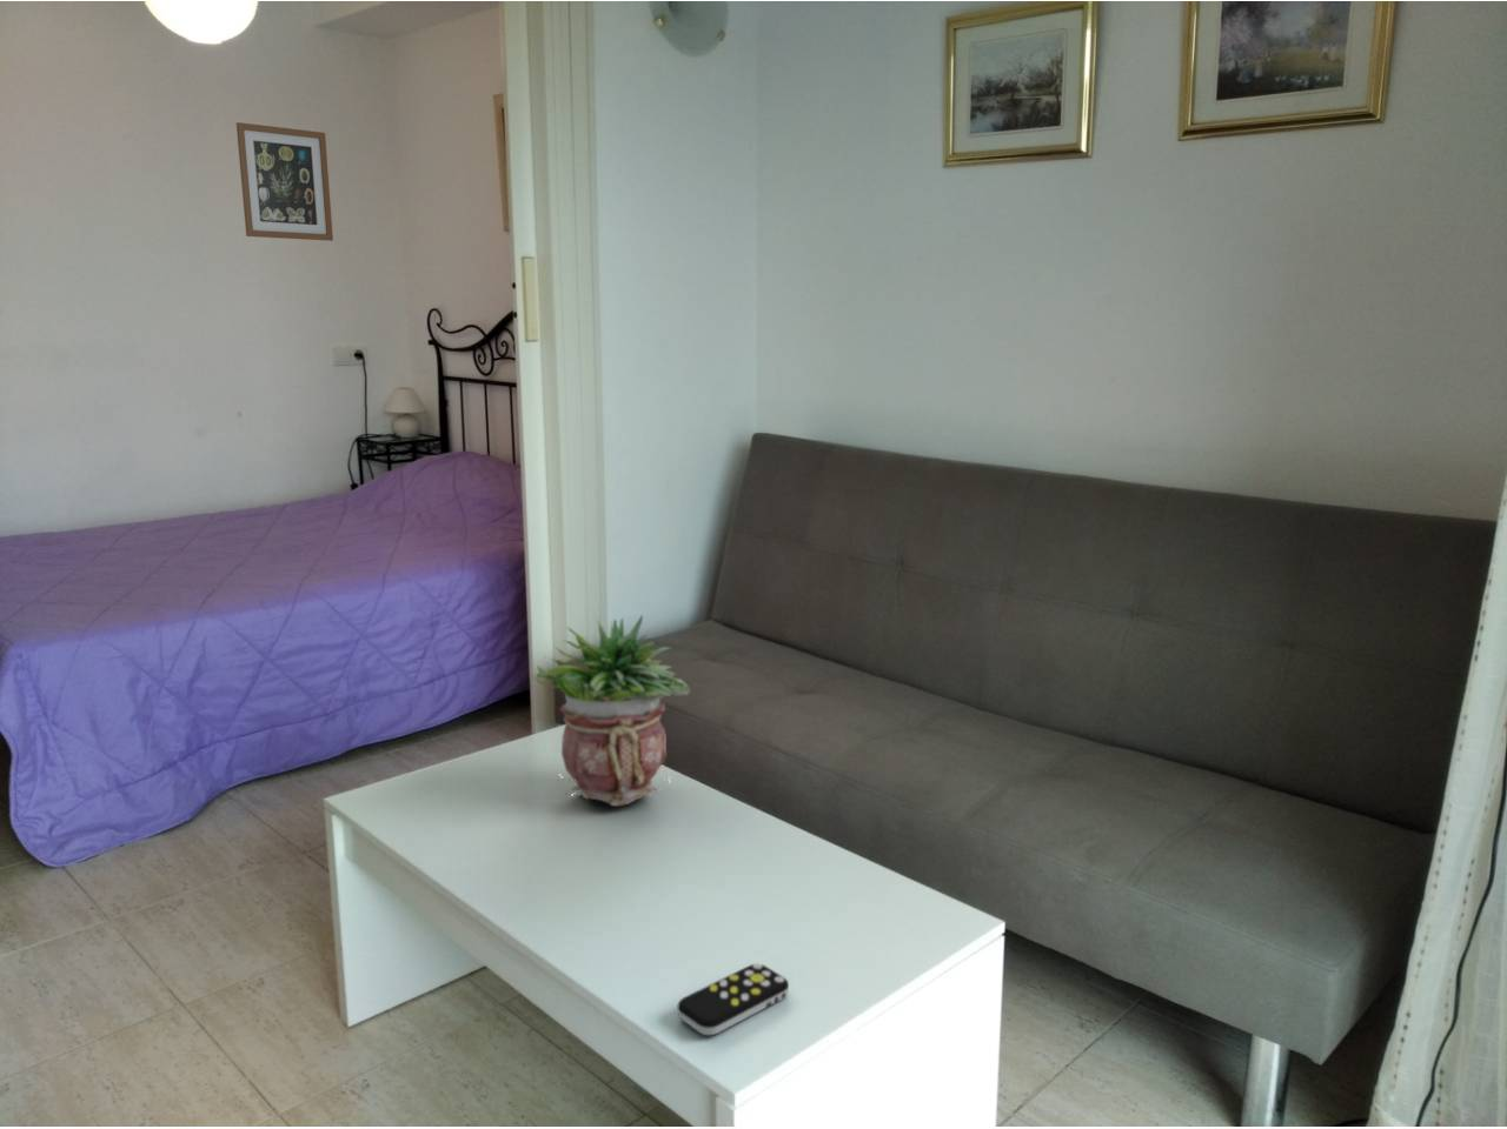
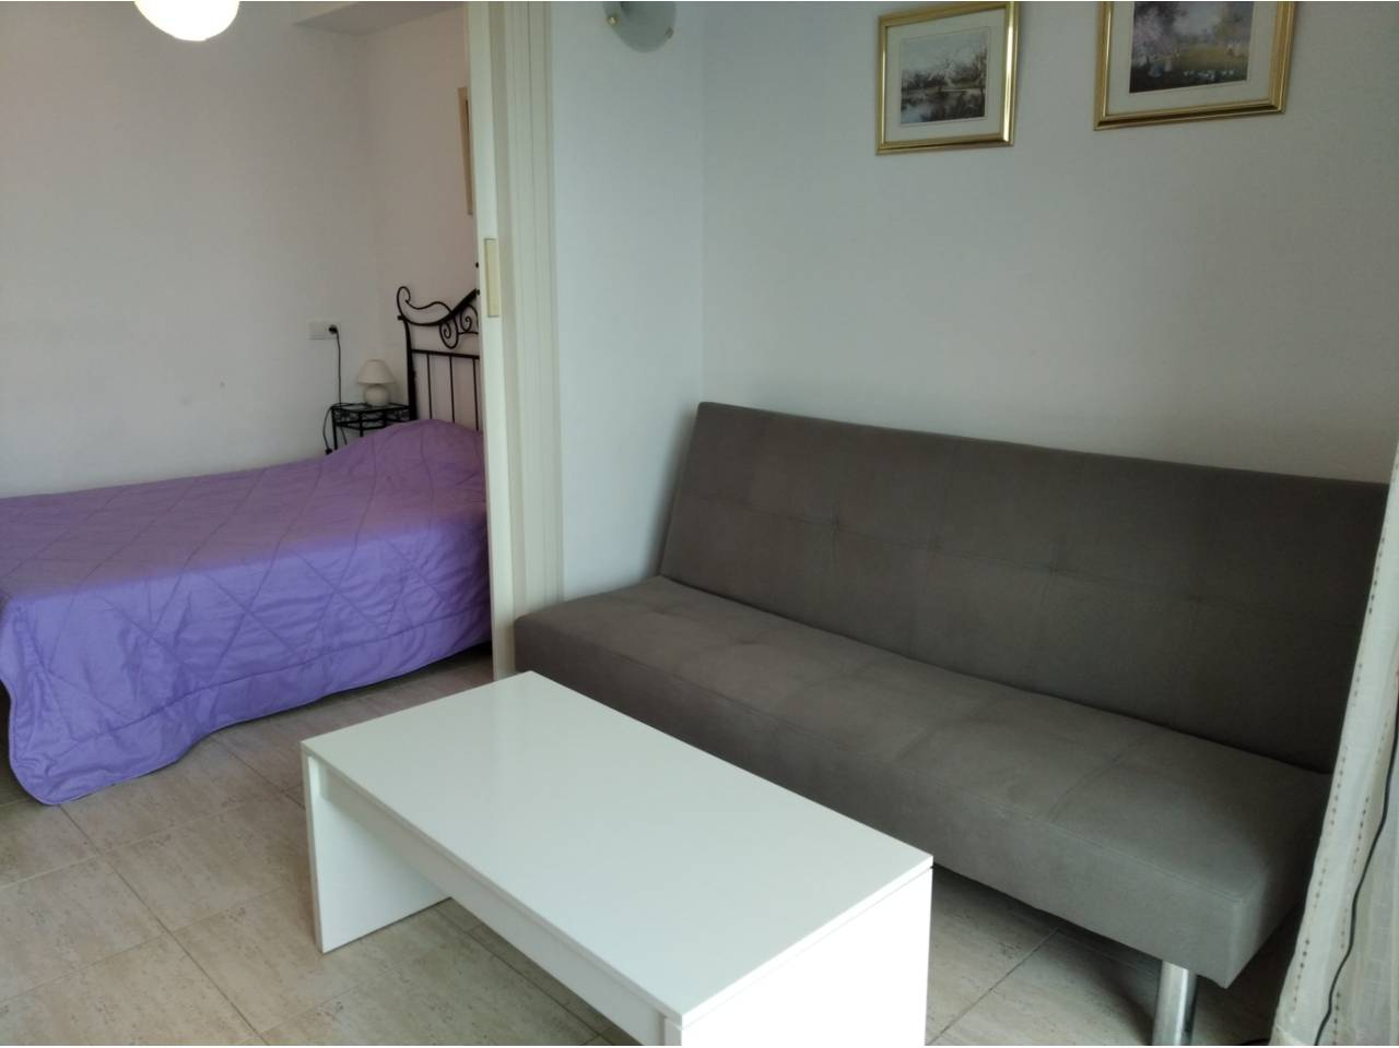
- potted plant [533,614,692,806]
- wall art [235,121,335,242]
- remote control [678,962,790,1036]
